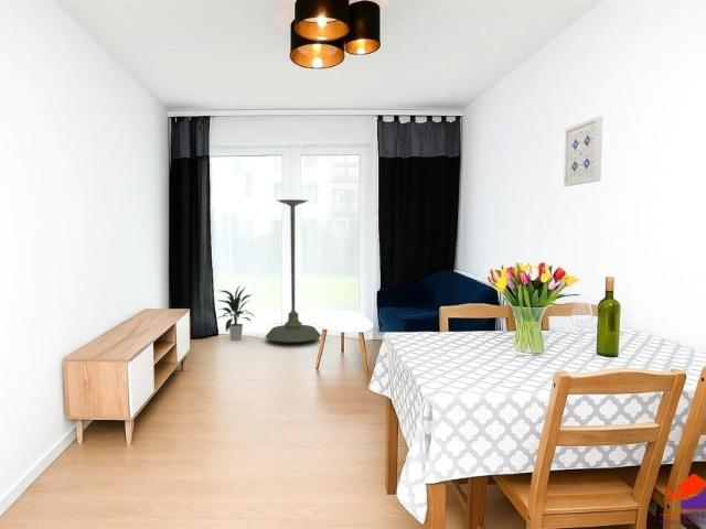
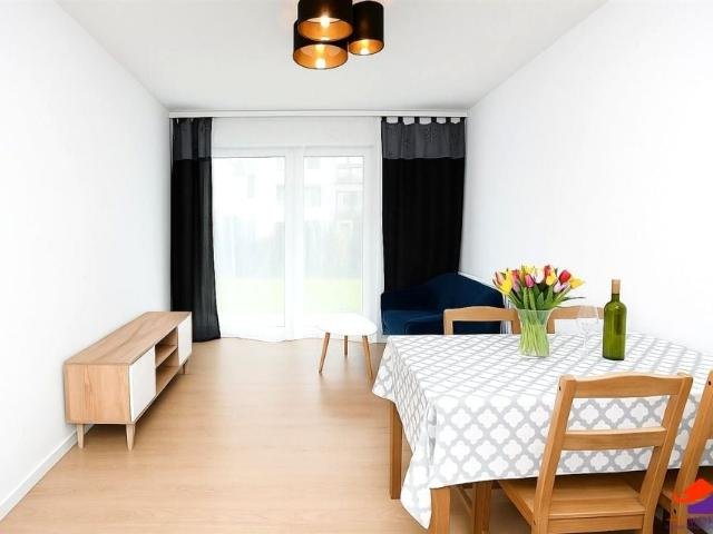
- indoor plant [216,283,256,342]
- plant stand [265,198,322,343]
- wall art [563,115,603,187]
